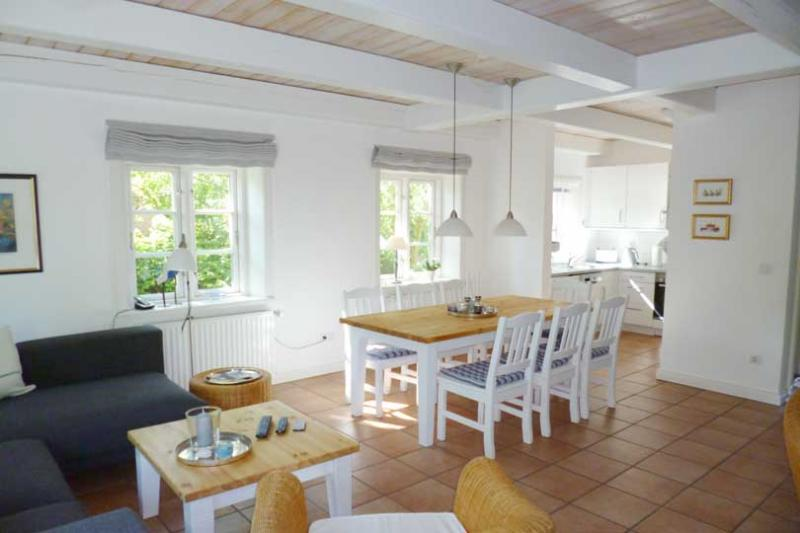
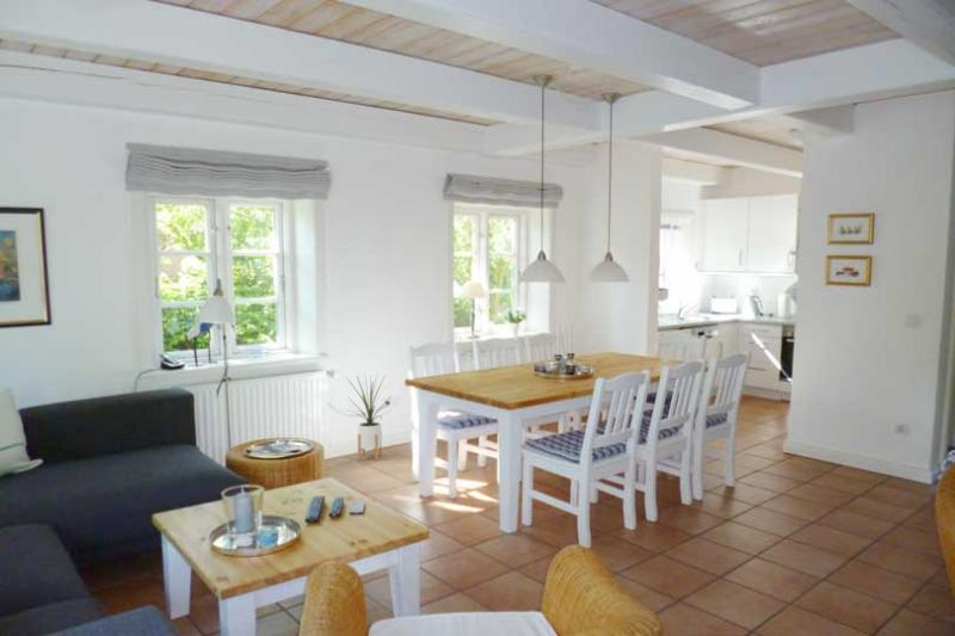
+ house plant [346,370,393,462]
